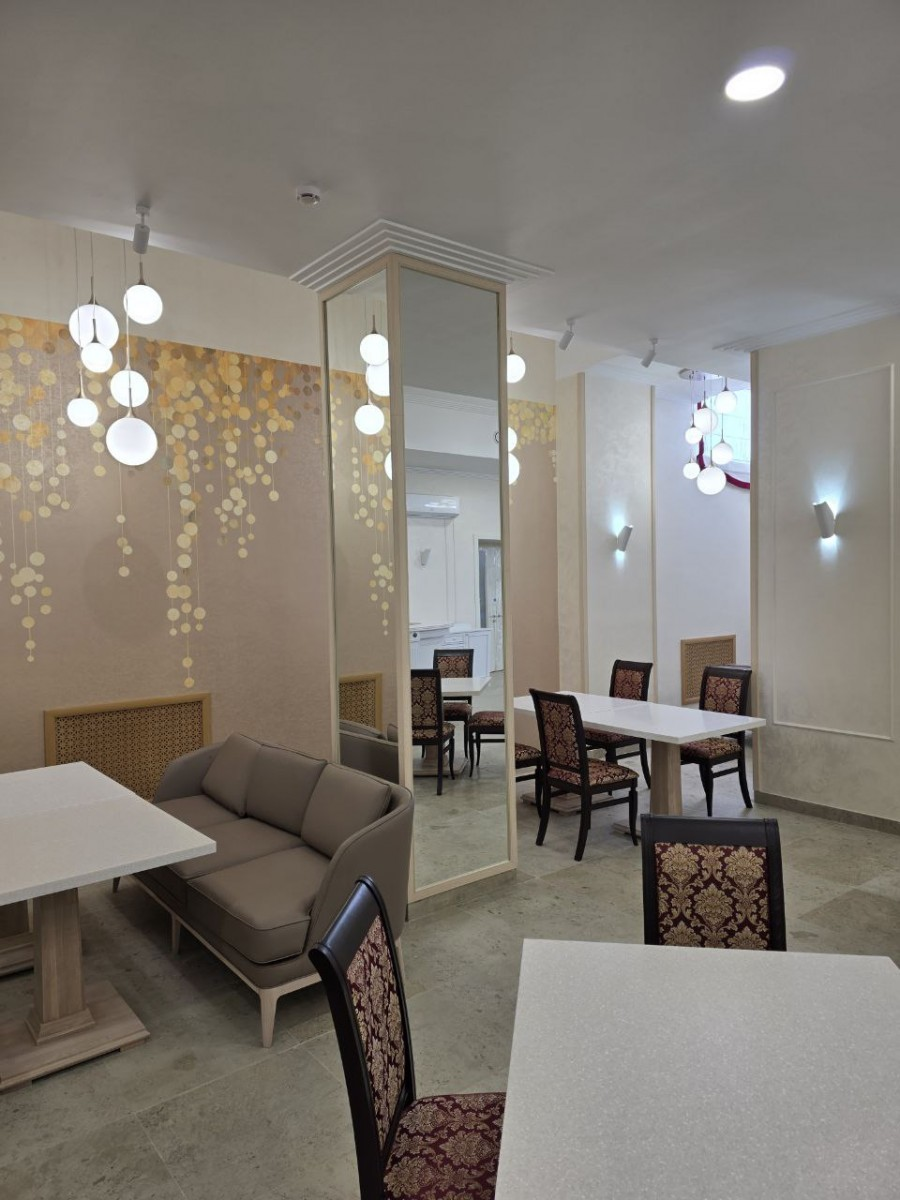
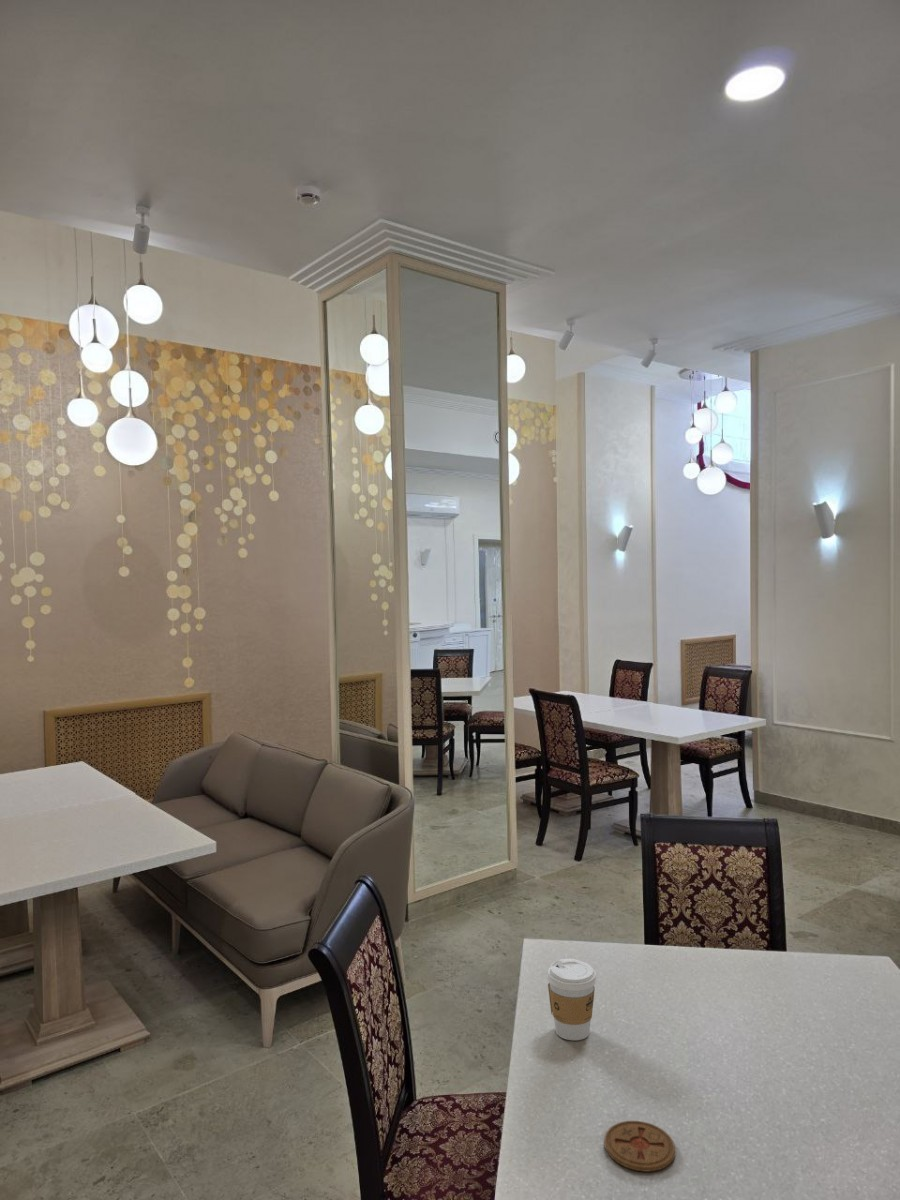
+ coffee cup [547,958,597,1041]
+ coaster [603,1120,676,1173]
